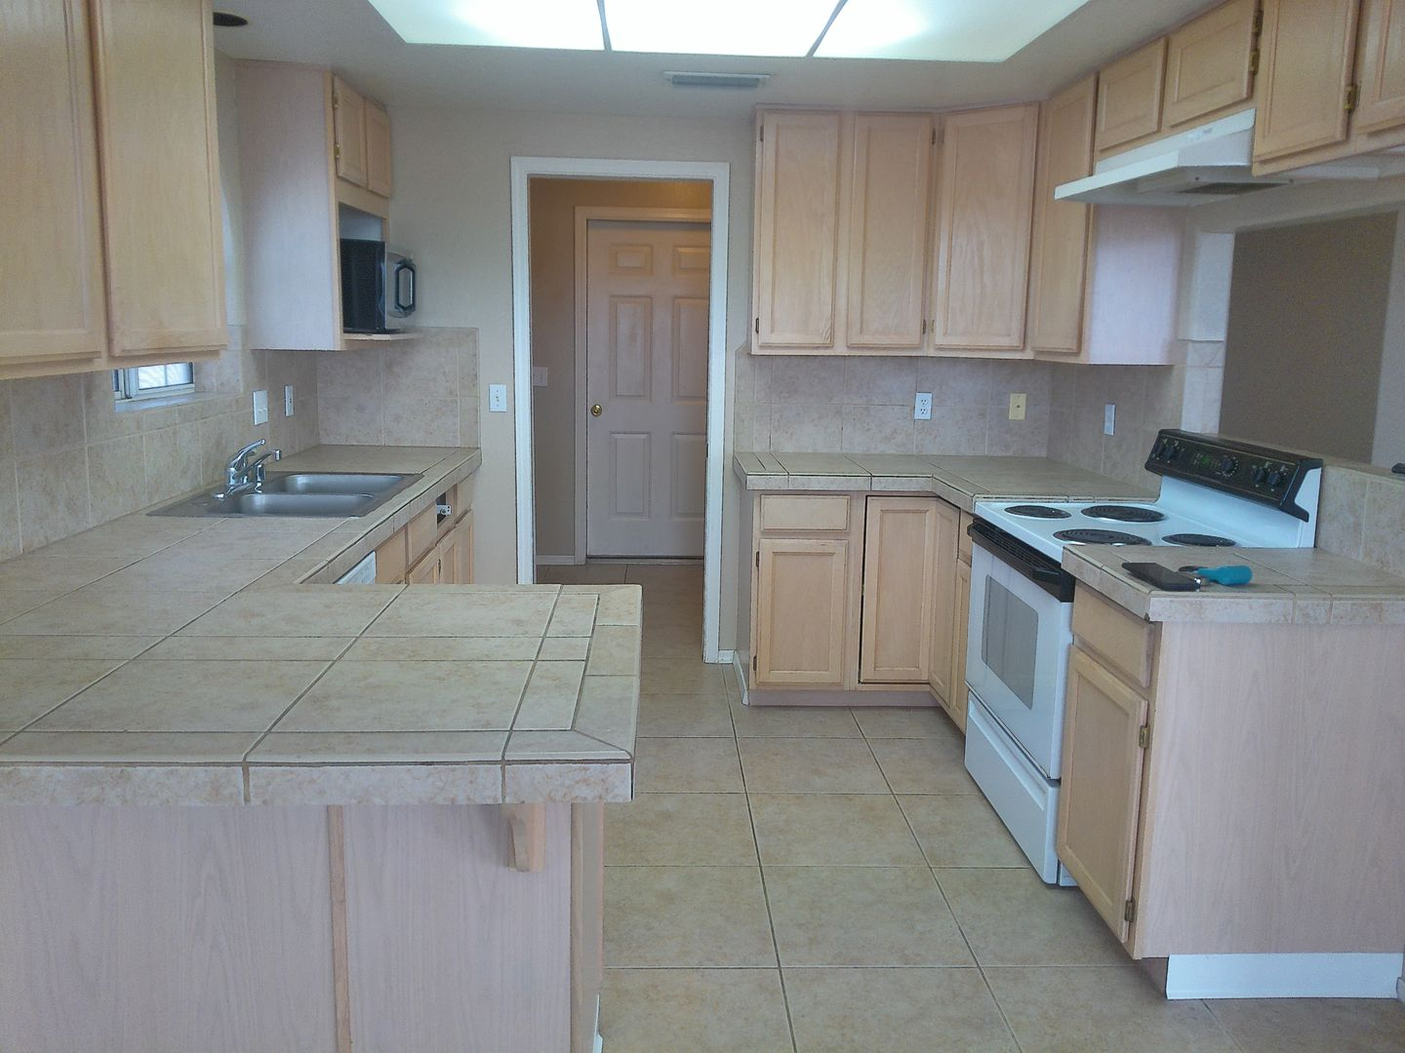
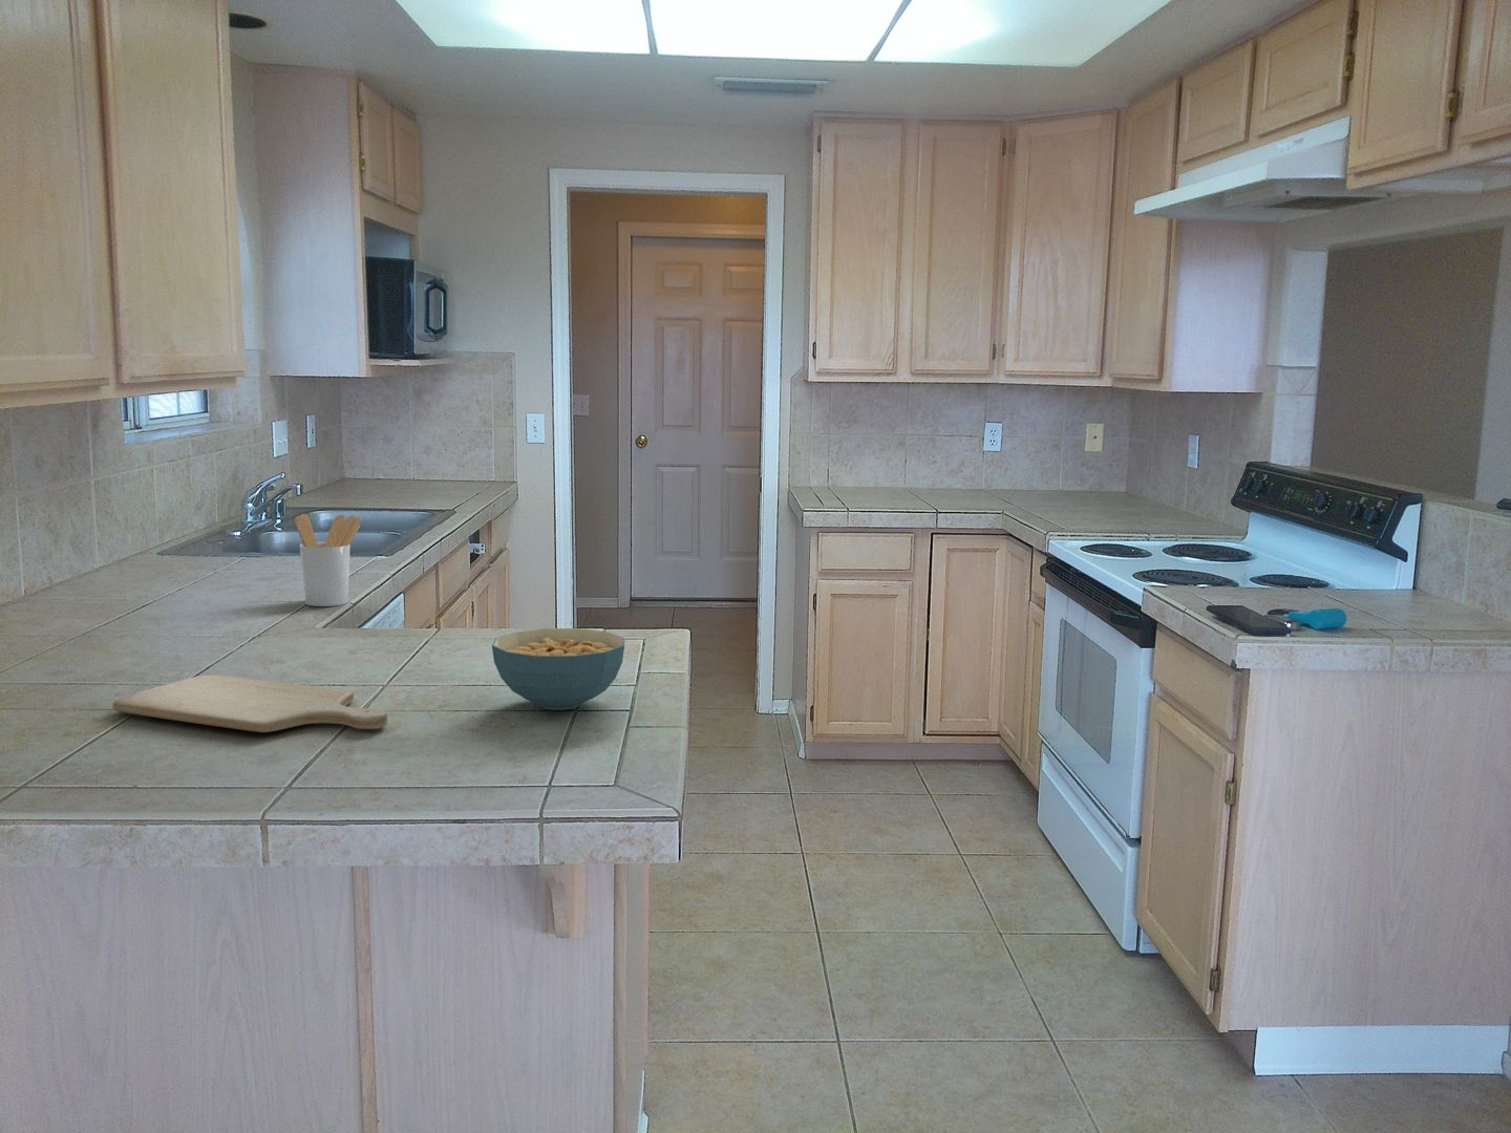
+ cereal bowl [491,627,626,712]
+ utensil holder [294,513,362,607]
+ chopping board [112,674,388,733]
